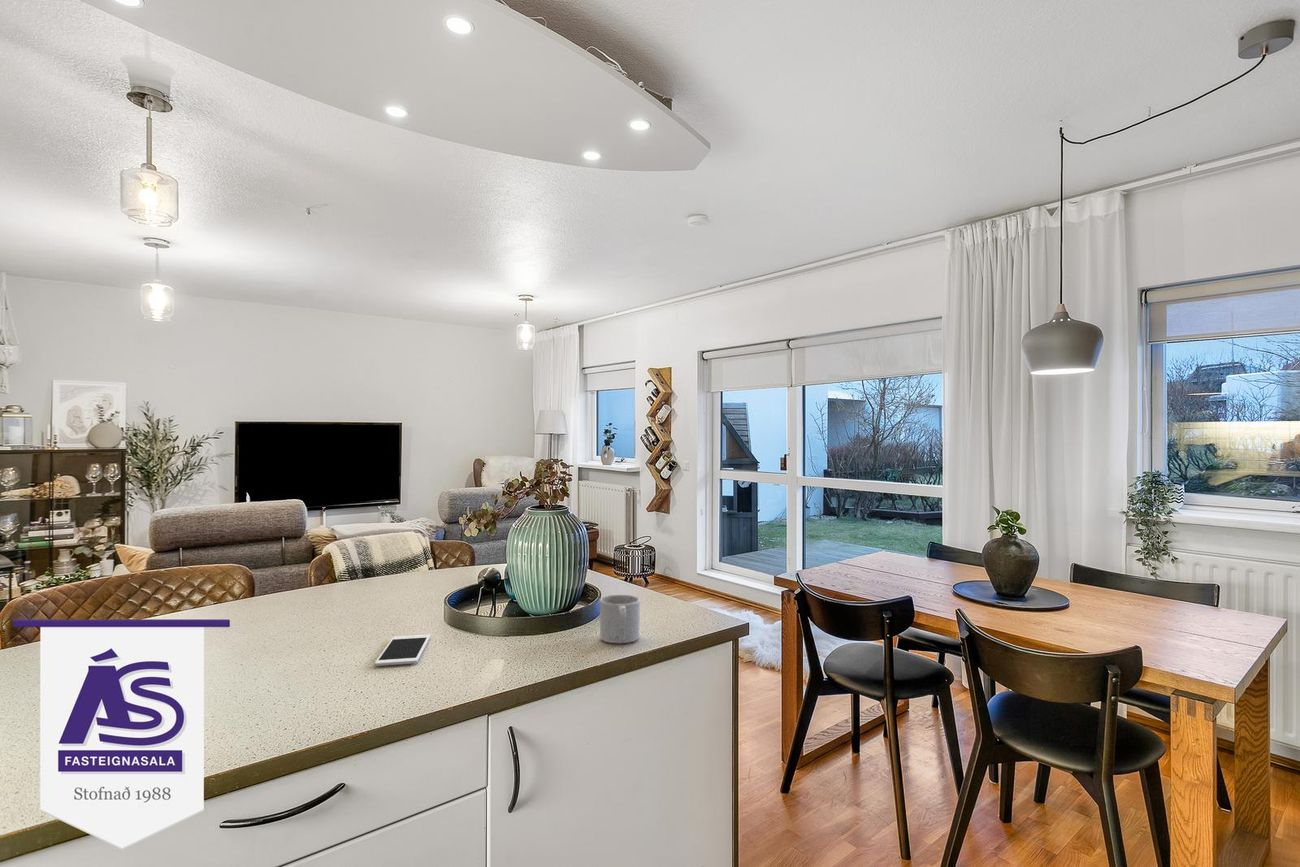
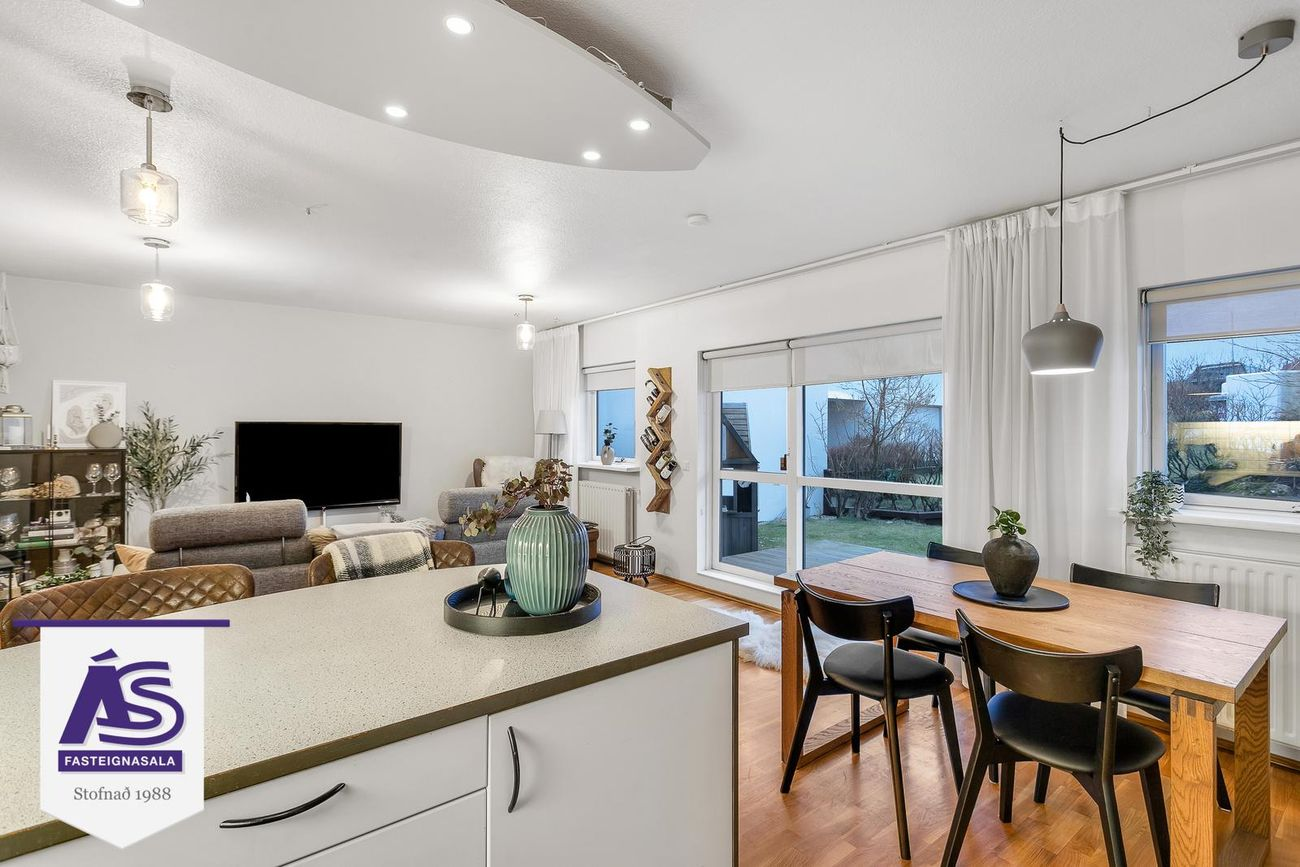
- mug [599,594,641,644]
- cell phone [374,634,432,667]
